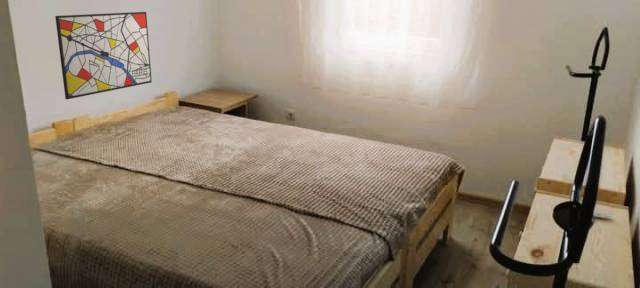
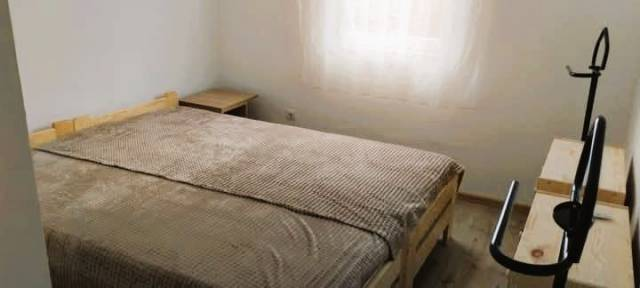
- wall art [54,11,153,100]
